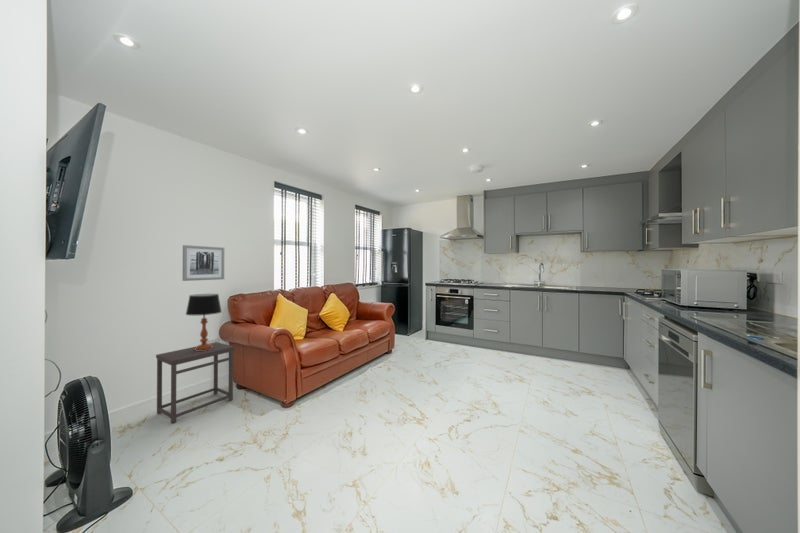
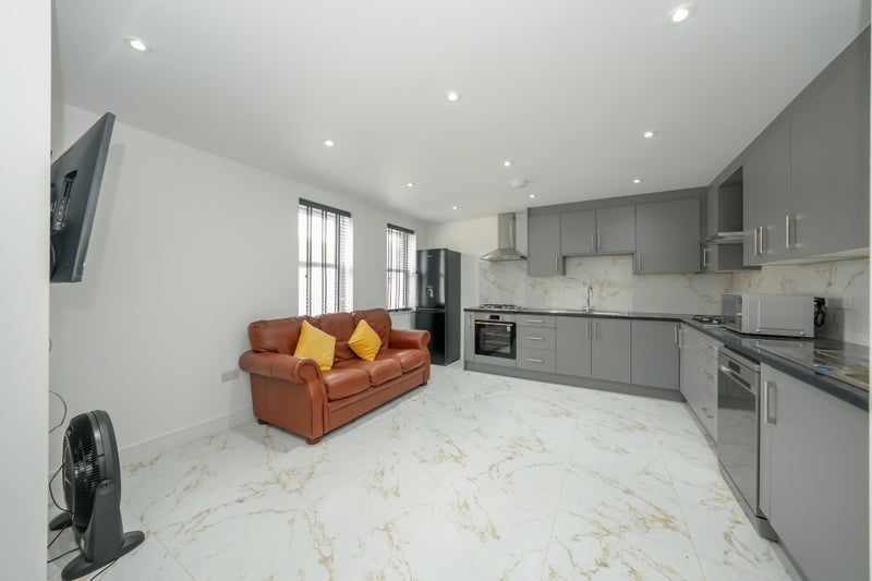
- side table [155,341,235,424]
- table lamp [185,293,223,351]
- wall art [182,244,226,282]
